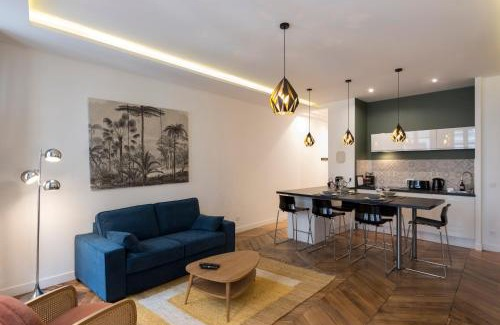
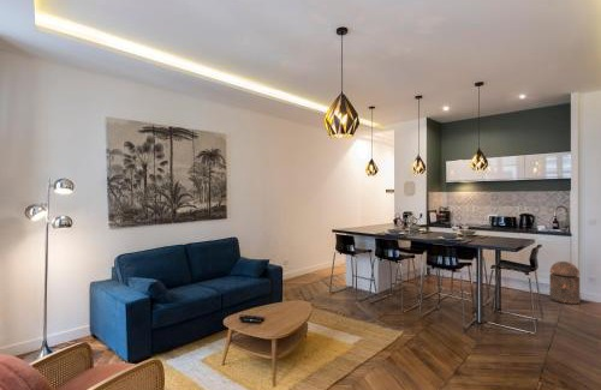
+ trash can [548,260,581,306]
